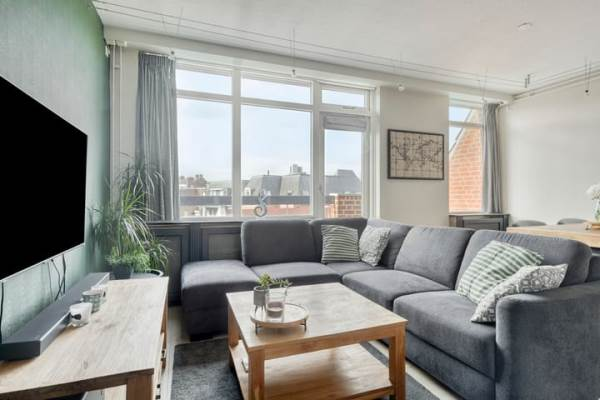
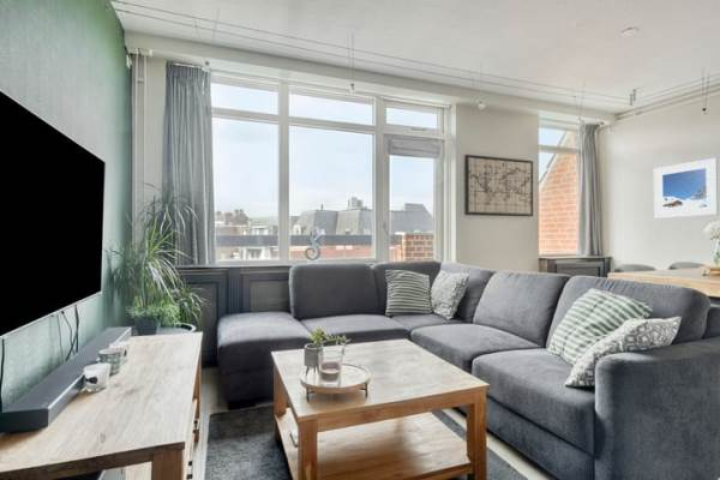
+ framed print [653,157,719,220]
